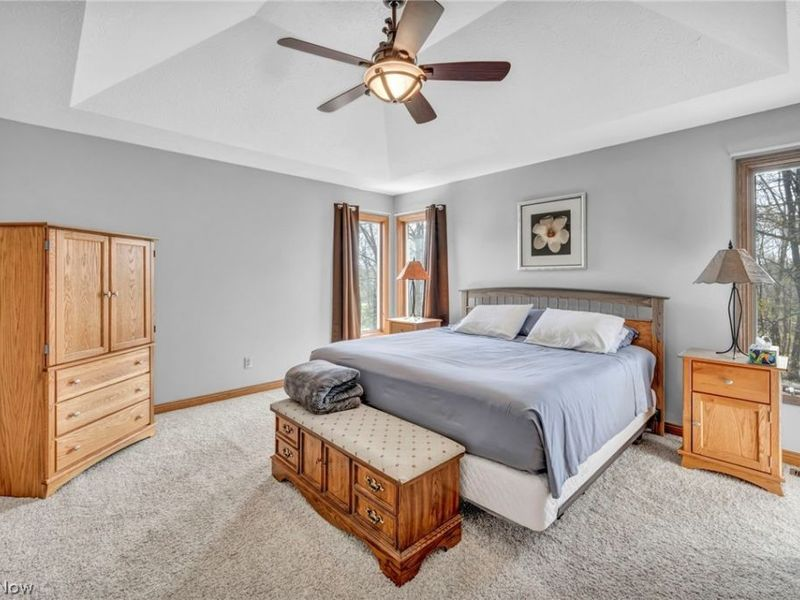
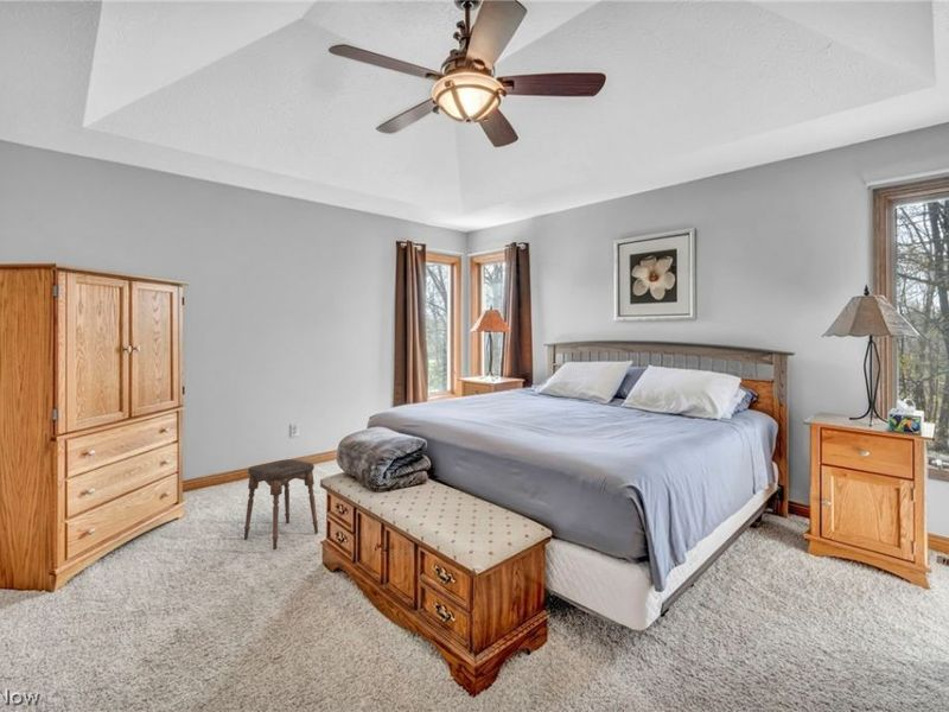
+ stool [243,458,319,551]
